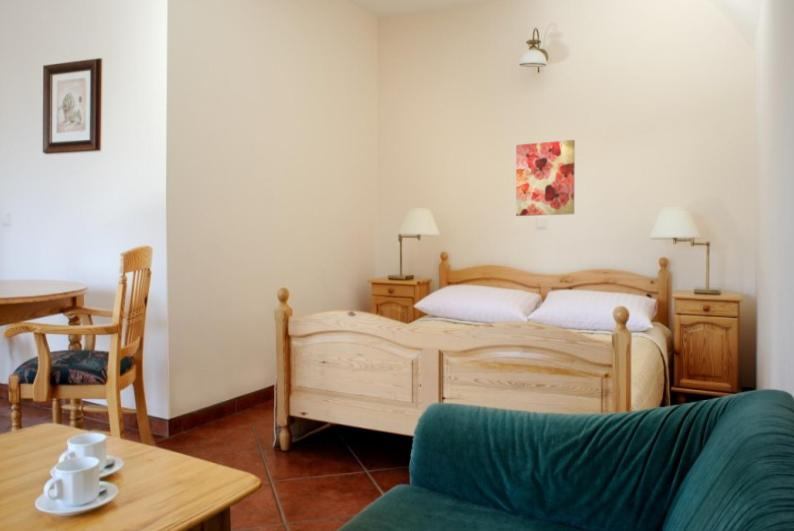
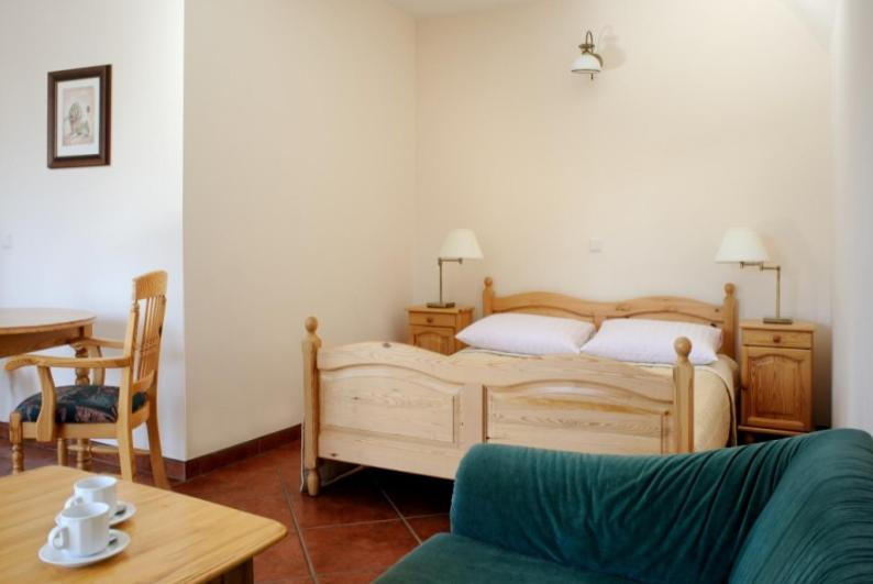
- wall art [515,139,576,217]
